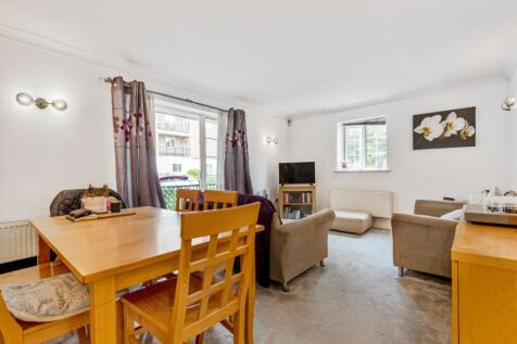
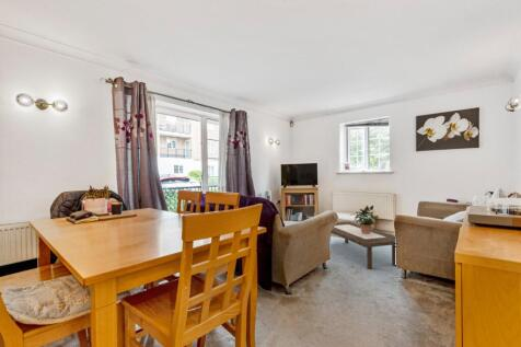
+ coffee table [331,220,397,270]
+ potted plant [349,205,380,234]
